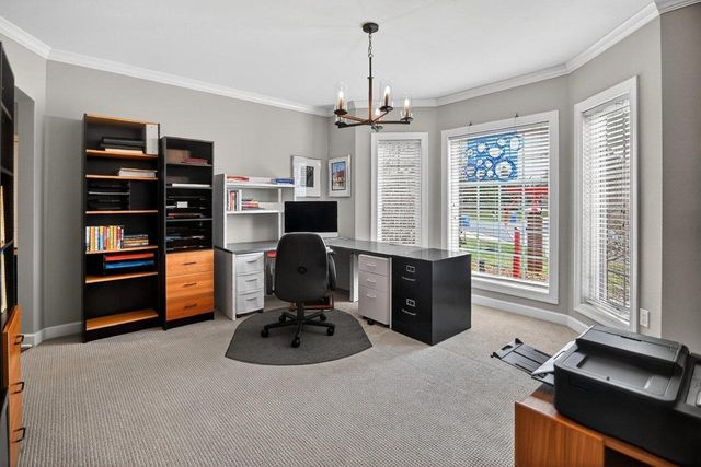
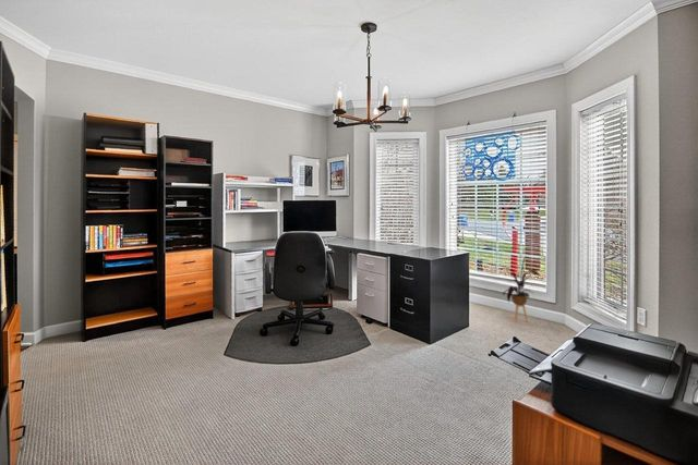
+ house plant [501,255,541,323]
